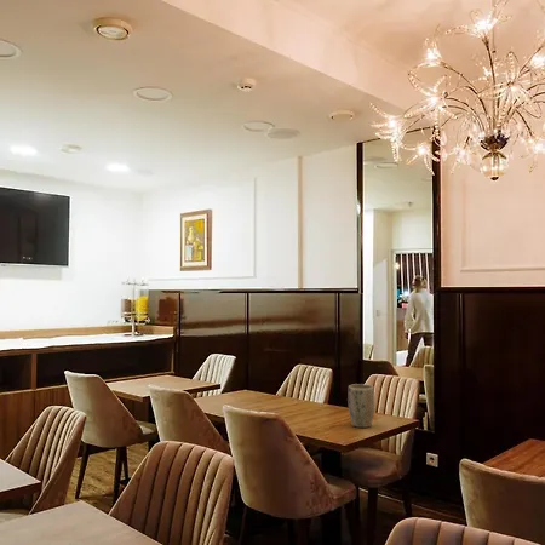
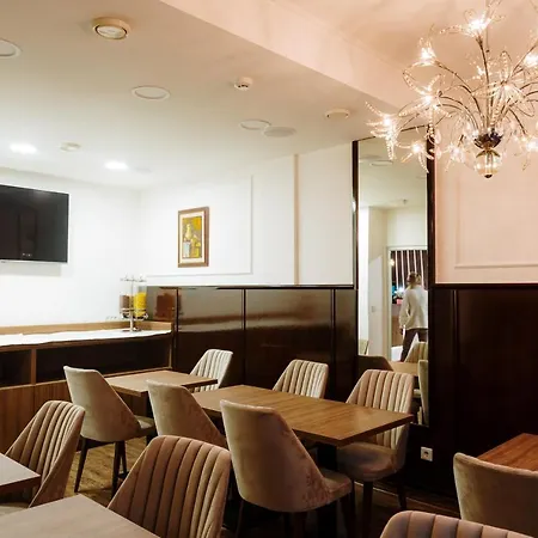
- plant pot [346,383,375,429]
